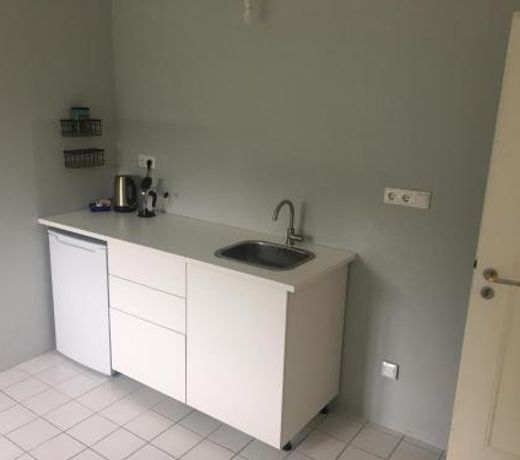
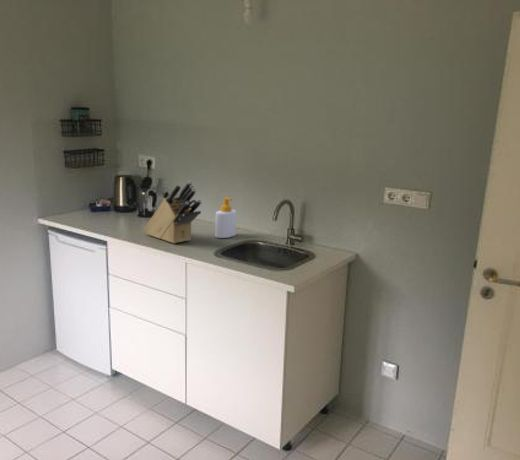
+ knife block [143,180,203,244]
+ soap bottle [214,197,237,239]
